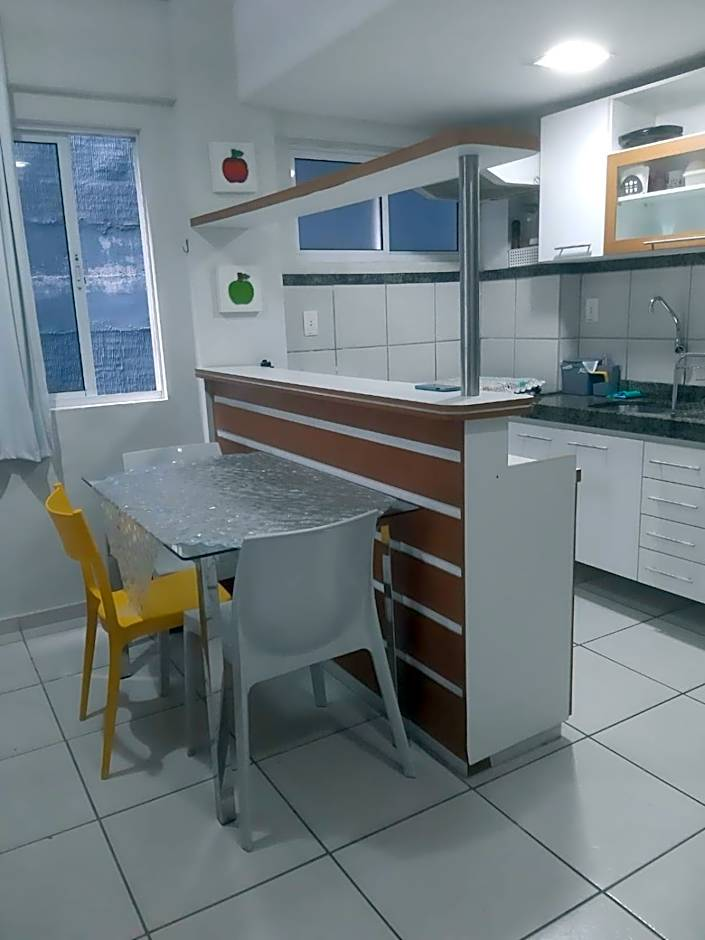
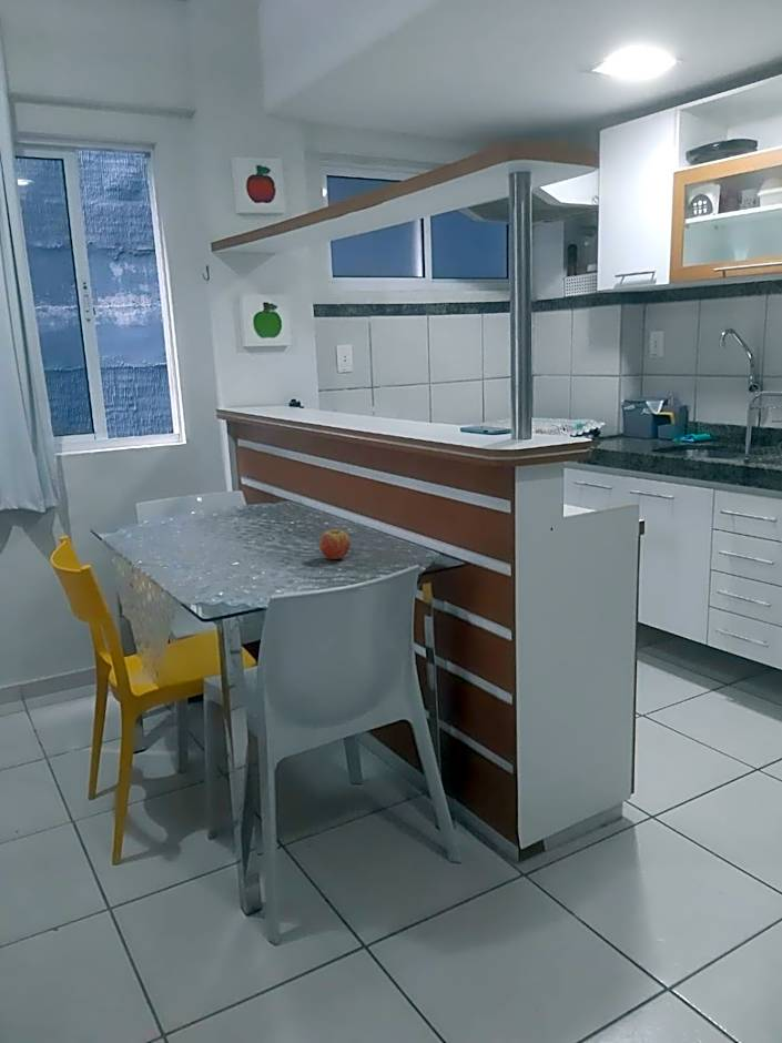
+ fruit [318,528,352,560]
